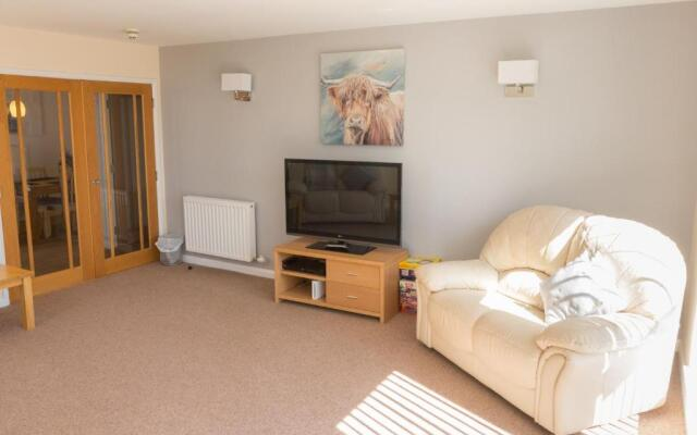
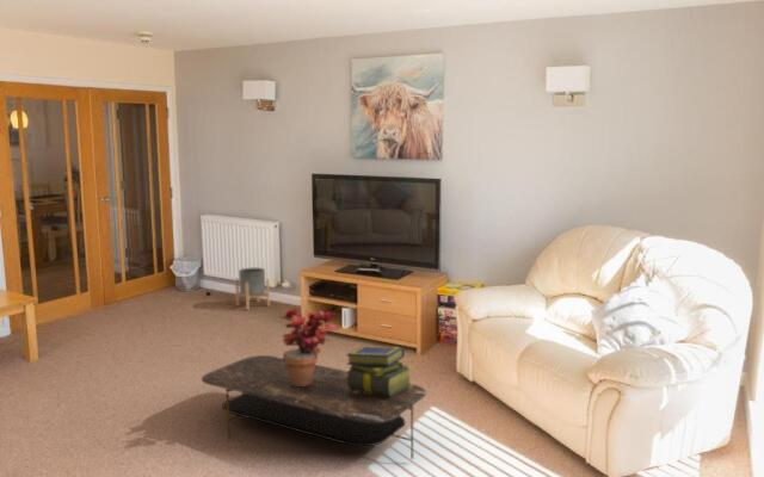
+ coffee table [201,354,427,460]
+ planter [234,267,271,311]
+ stack of books [345,345,413,397]
+ potted plant [278,305,339,386]
